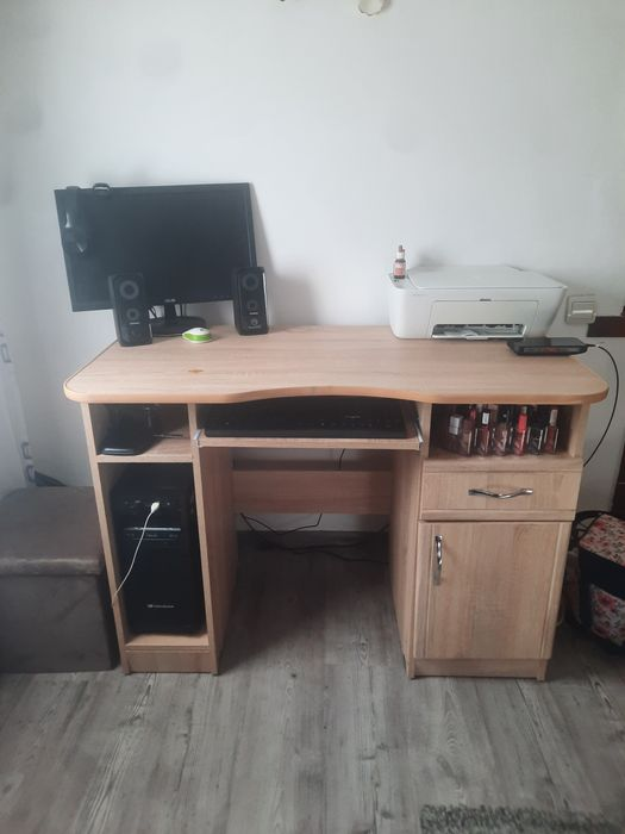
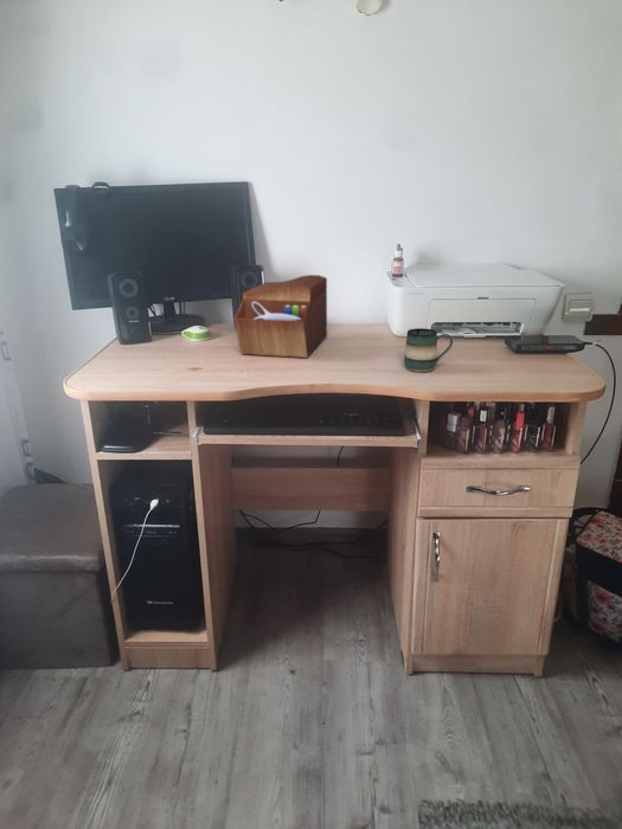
+ mug [403,327,454,373]
+ sewing box [232,274,328,359]
